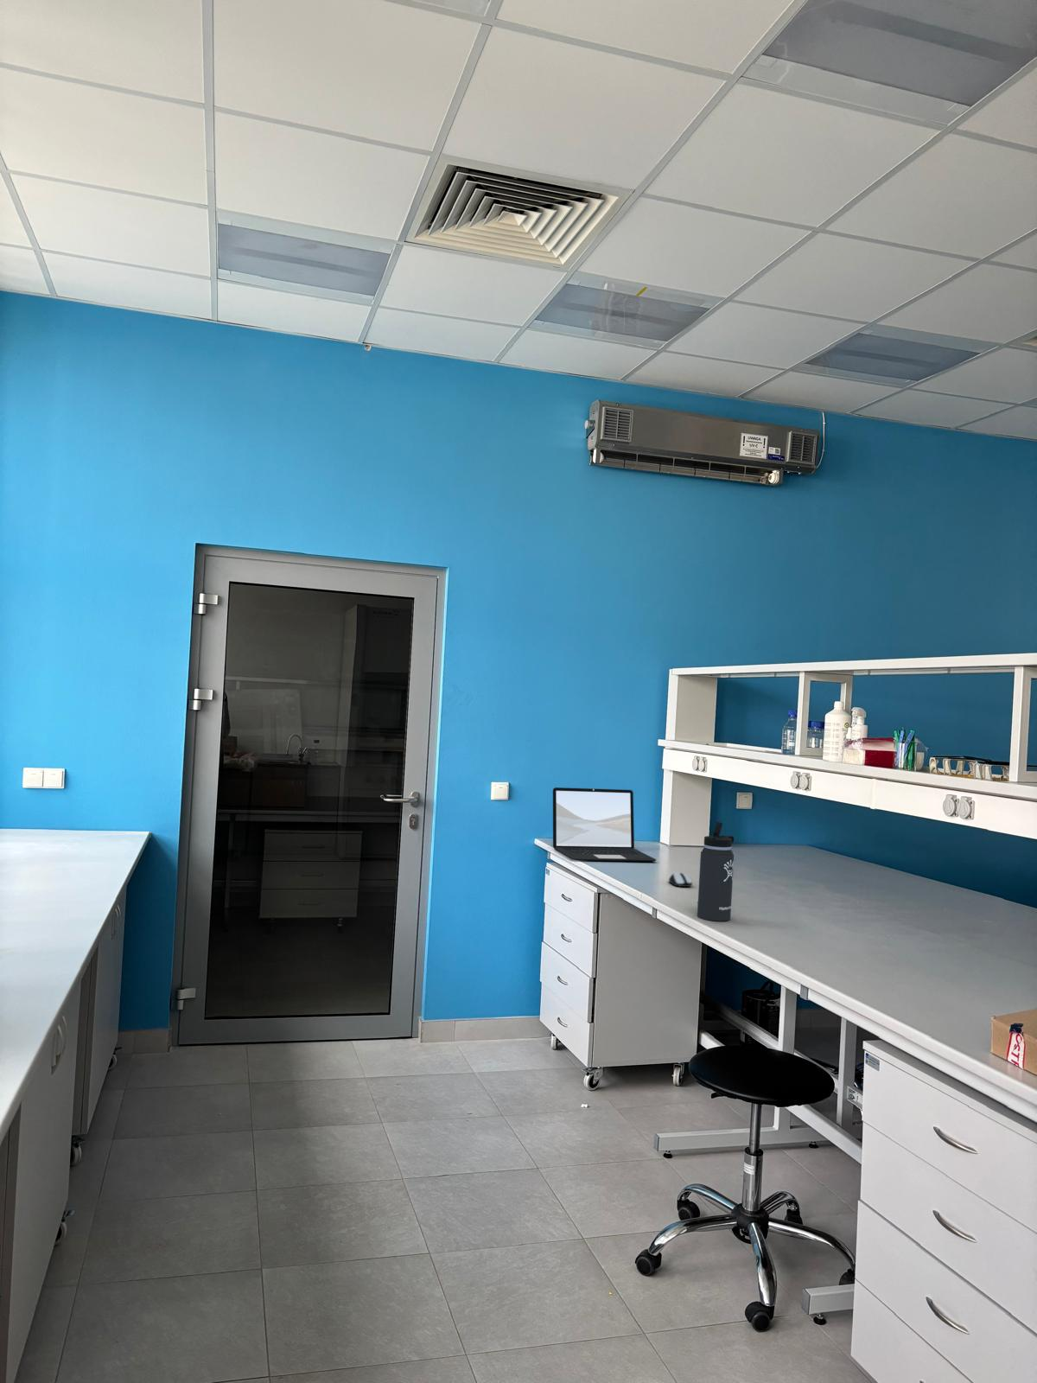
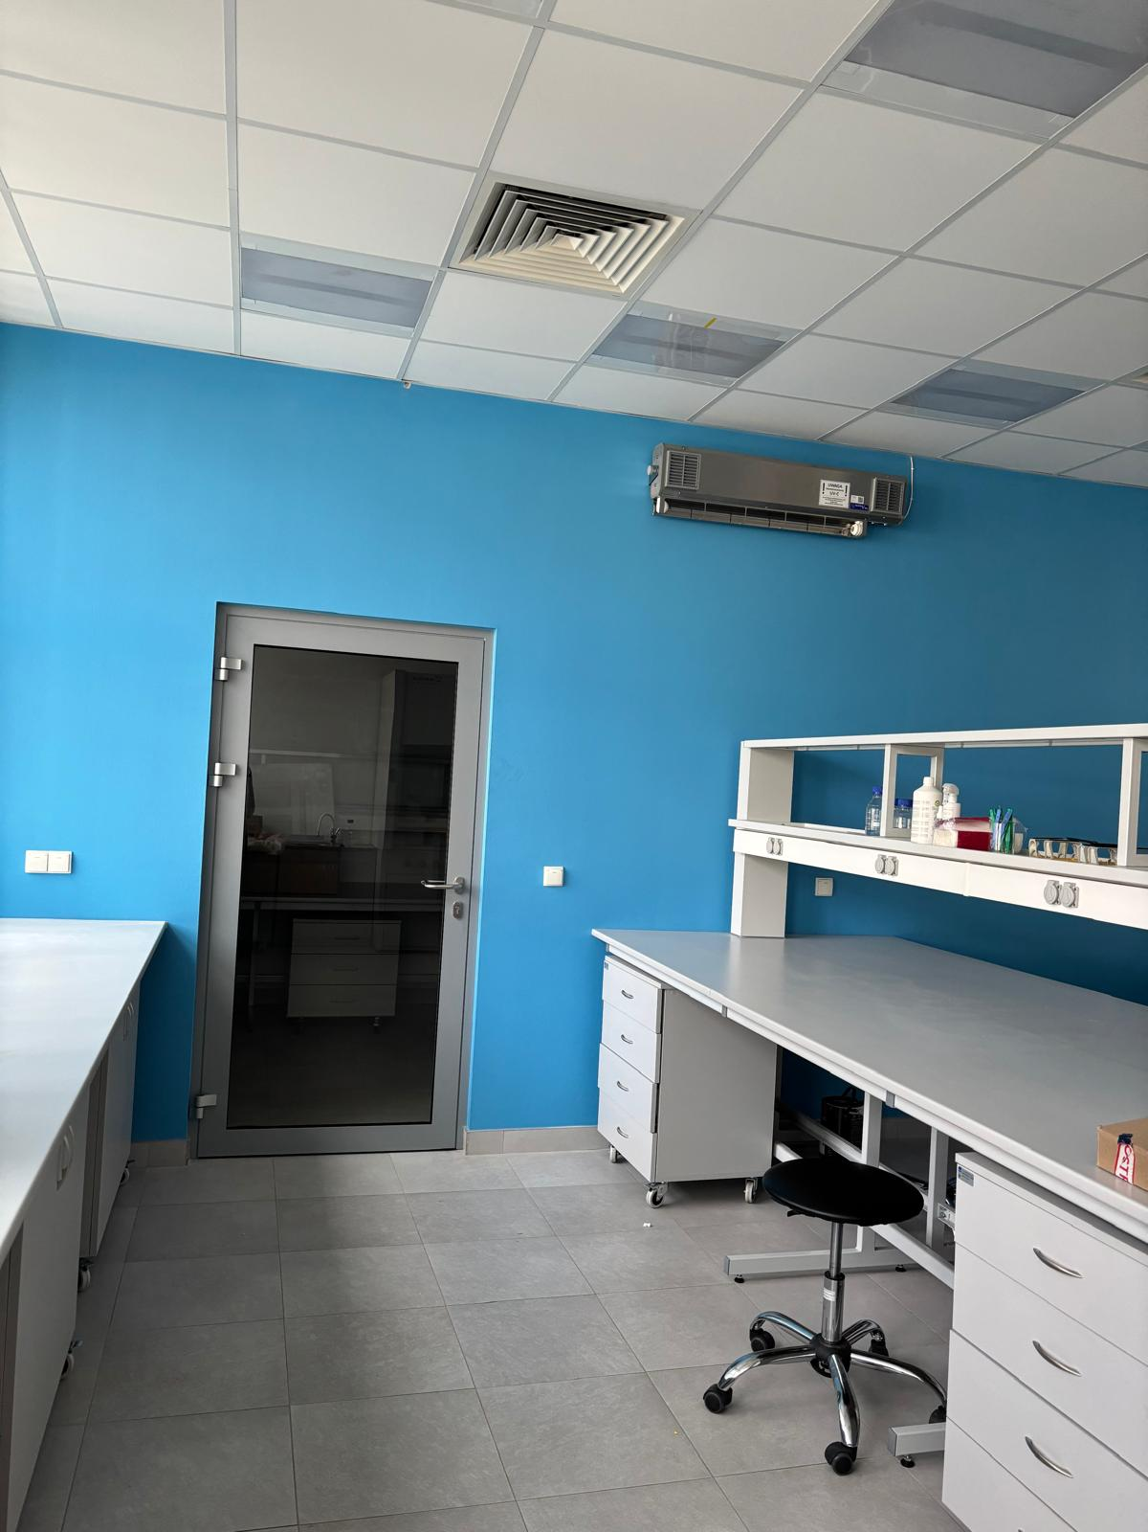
- laptop [552,786,657,861]
- computer mouse [668,871,693,888]
- thermos bottle [696,821,734,922]
